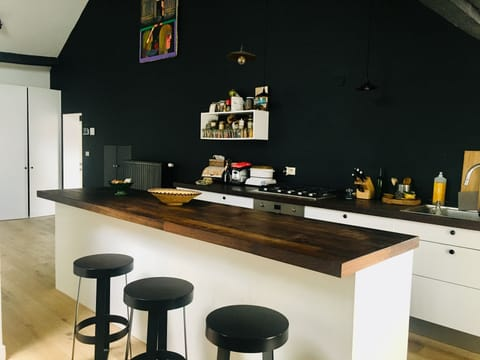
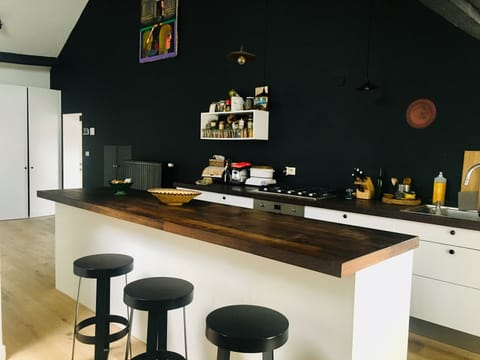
+ decorative plate [405,98,437,130]
